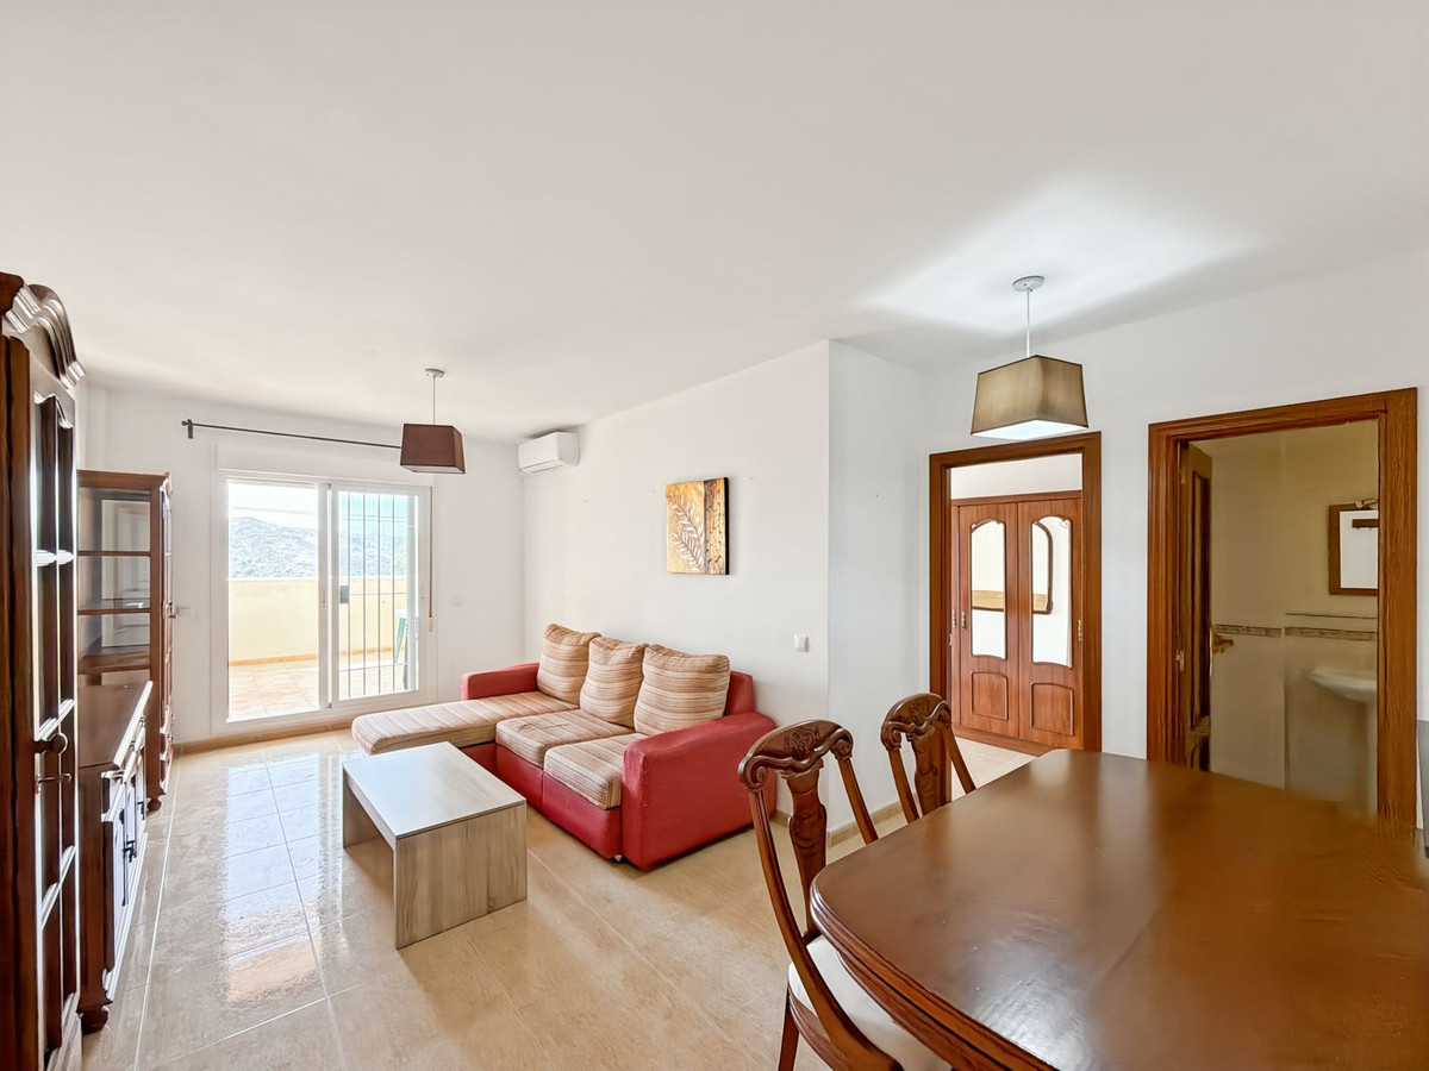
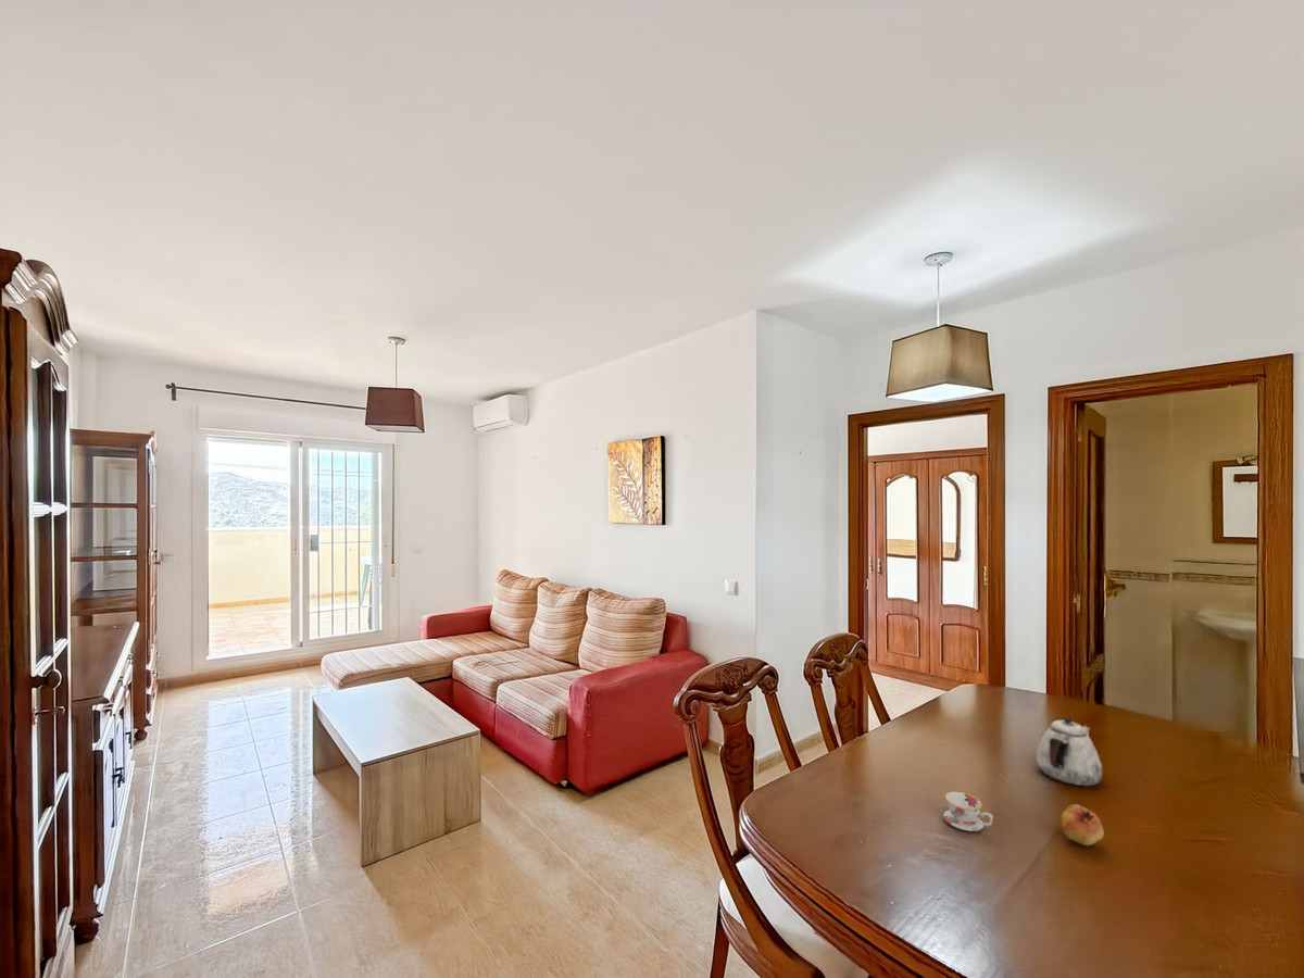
+ teacup [942,791,994,832]
+ fruit [1061,803,1105,847]
+ teapot [1036,717,1104,788]
